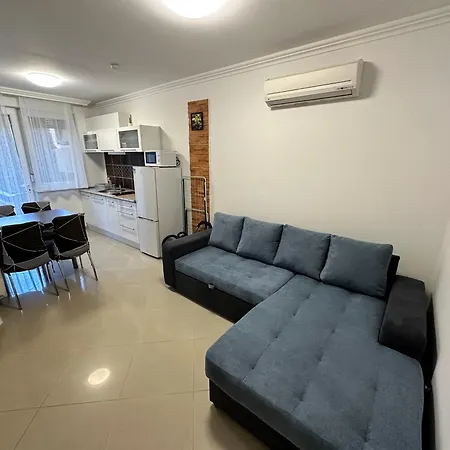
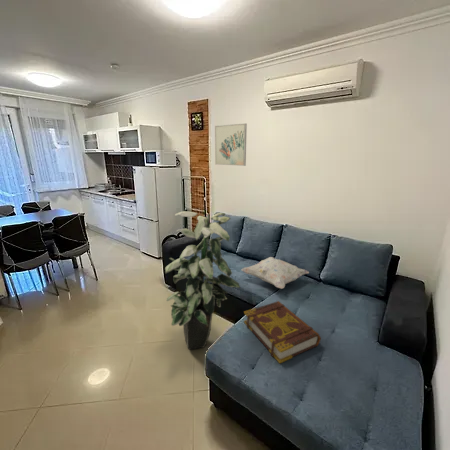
+ wall art [214,123,248,167]
+ book [243,300,322,364]
+ decorative pillow [241,256,310,289]
+ indoor plant [164,210,241,351]
